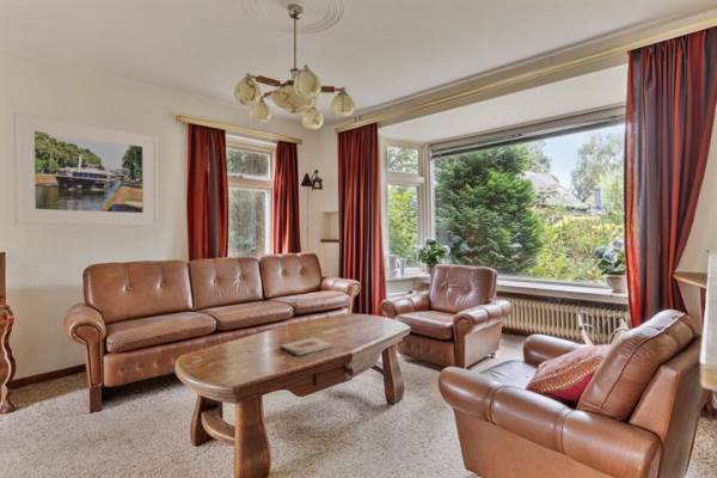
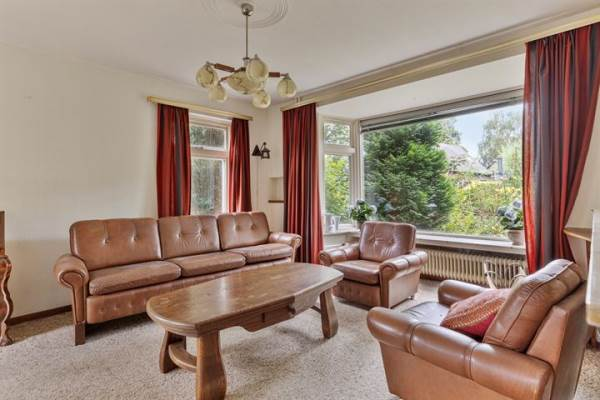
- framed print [12,111,159,227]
- wooden plaque [278,336,335,357]
